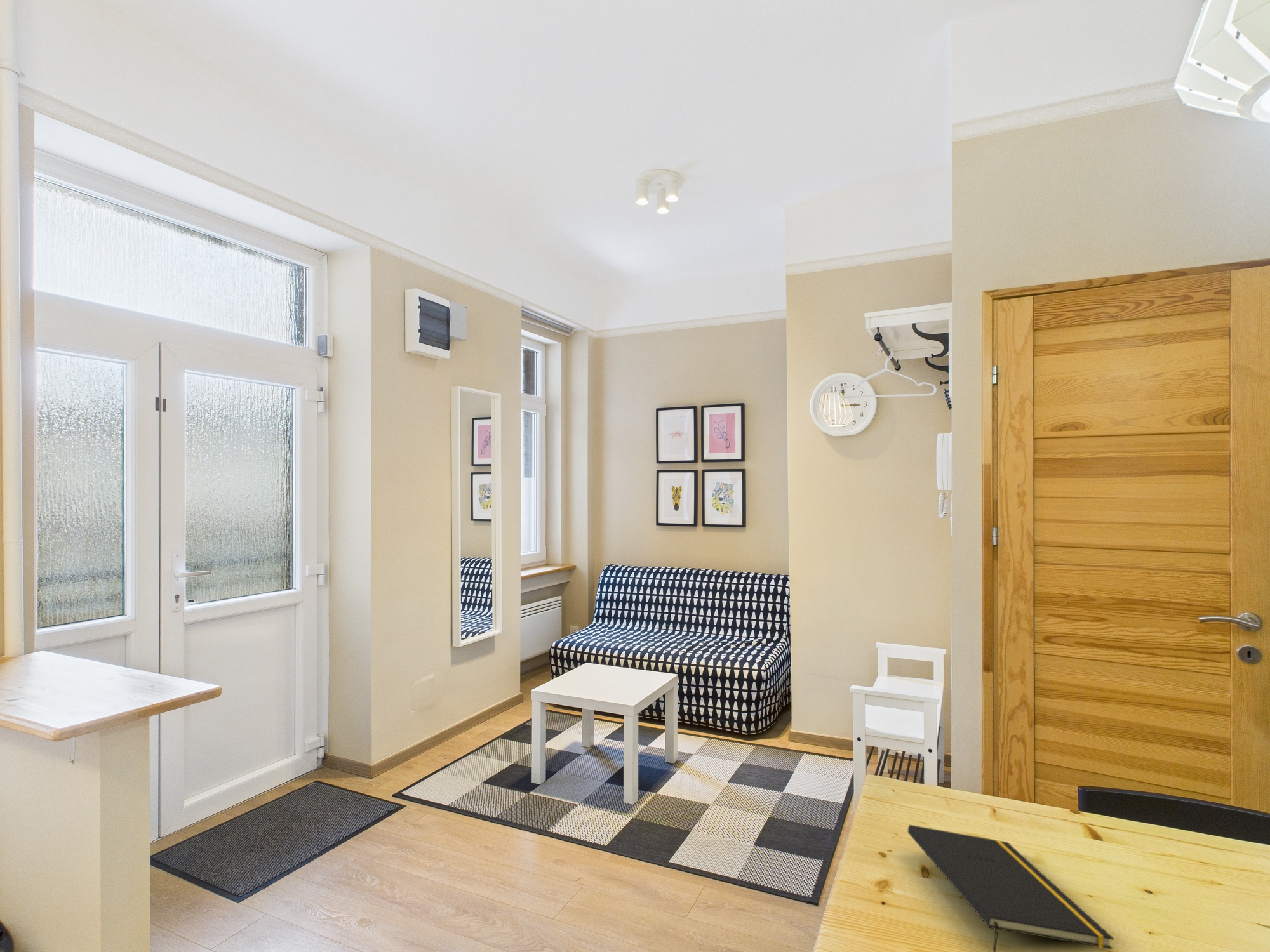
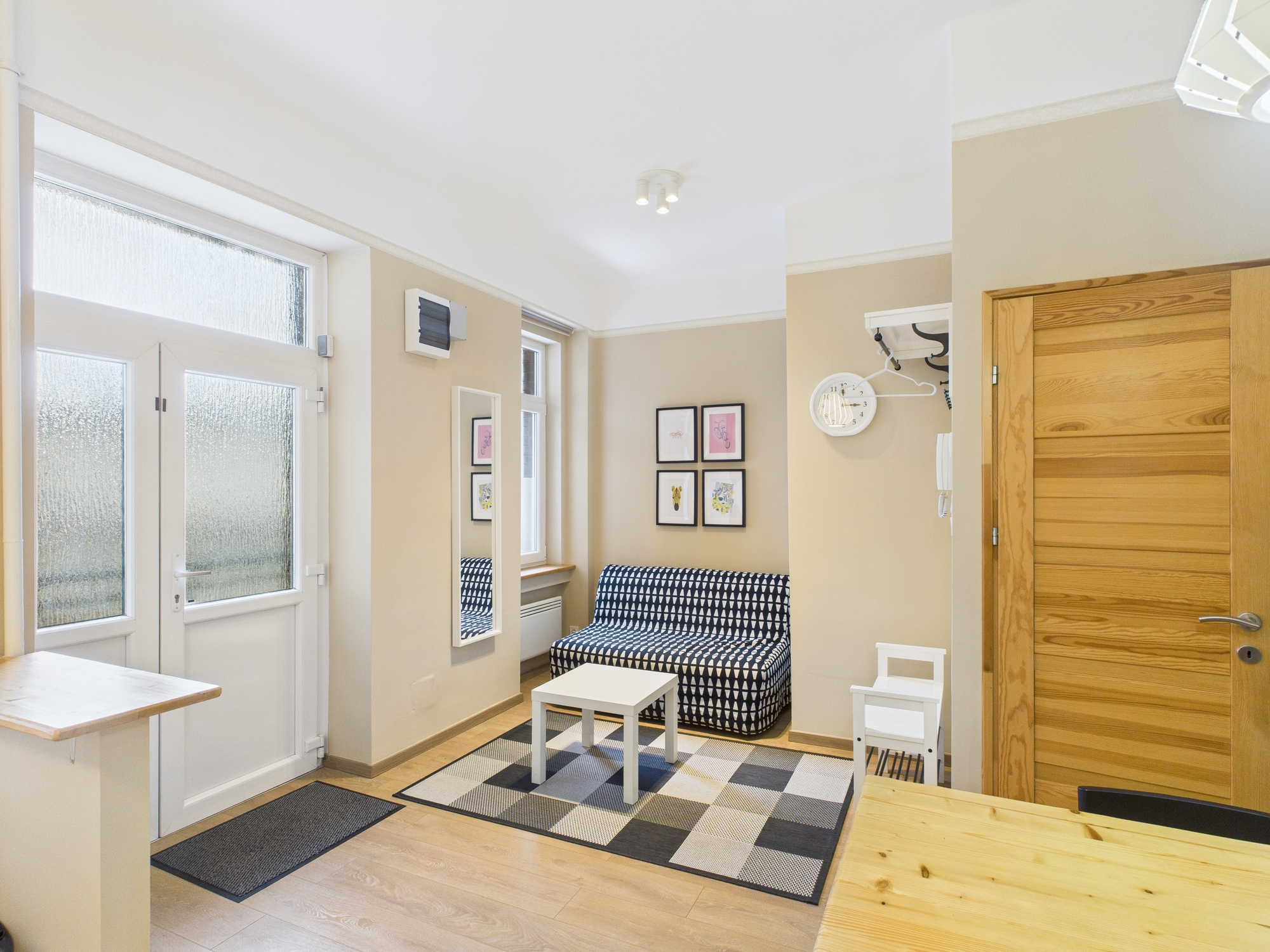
- notepad [907,824,1114,952]
